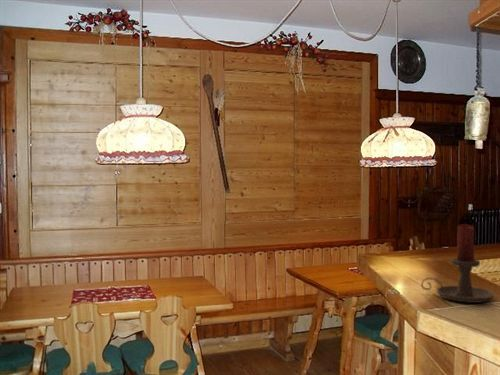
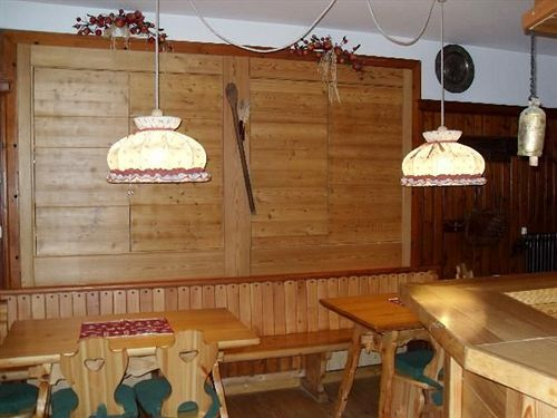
- candle holder [420,223,495,304]
